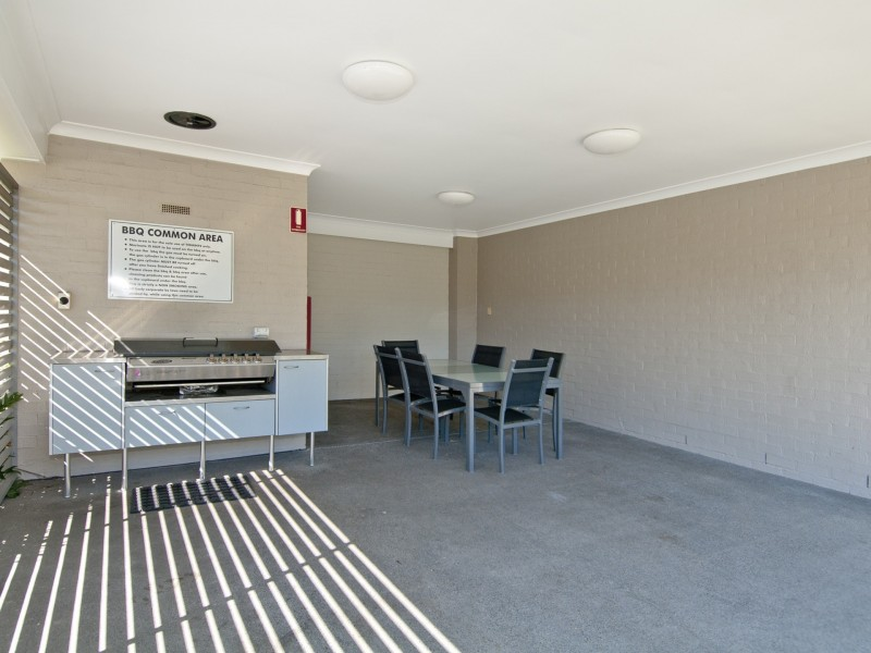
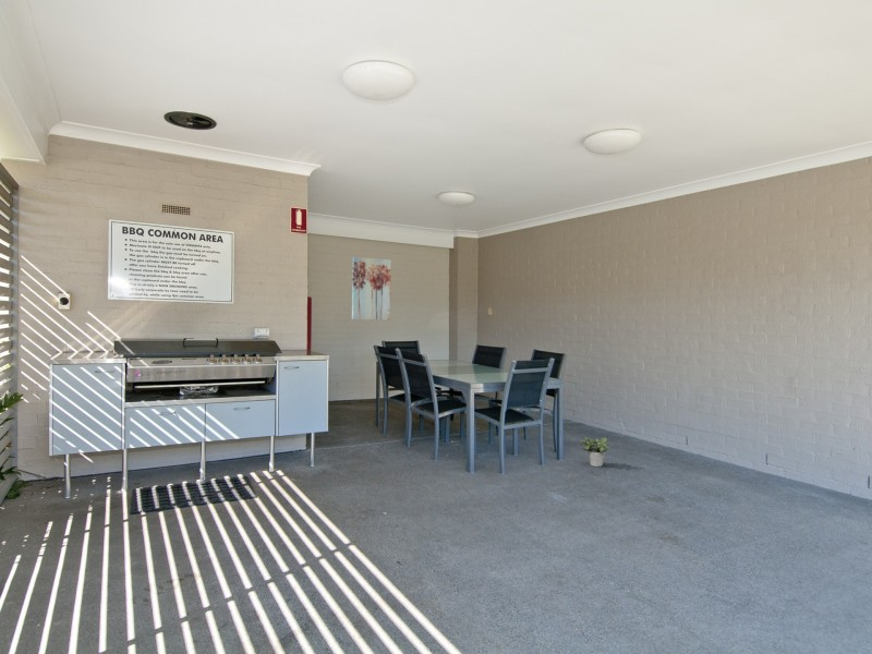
+ potted plant [579,436,610,468]
+ wall art [351,256,392,320]
